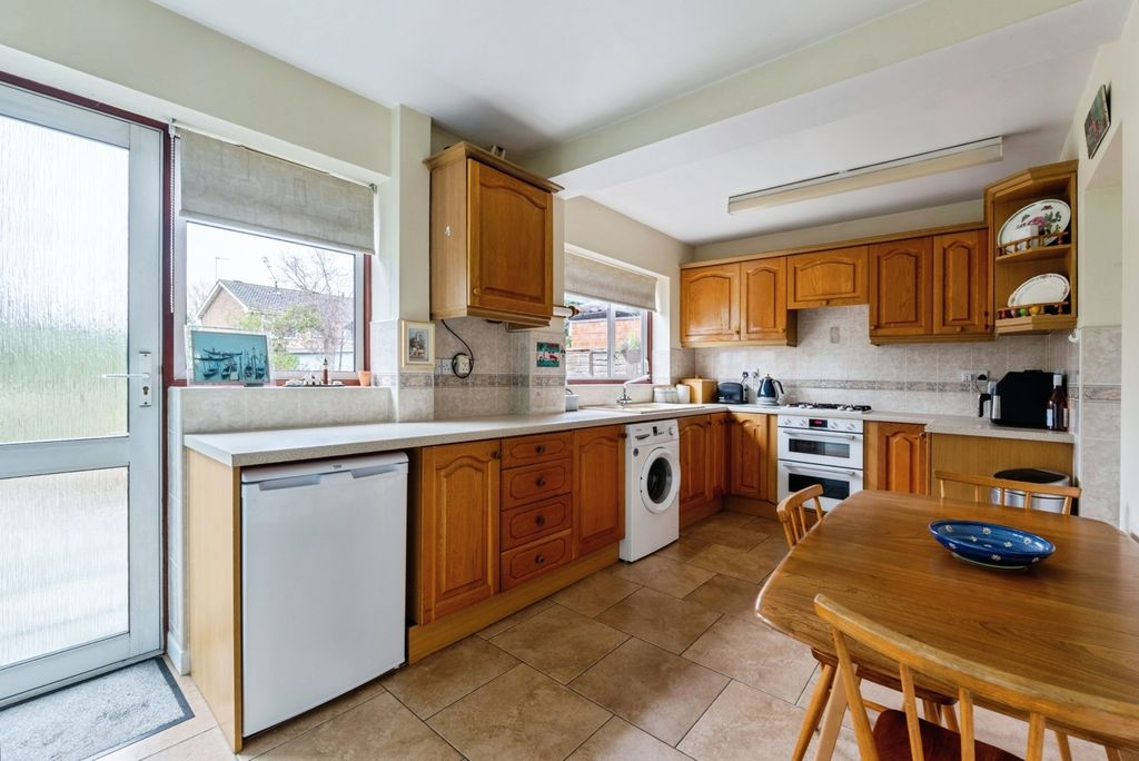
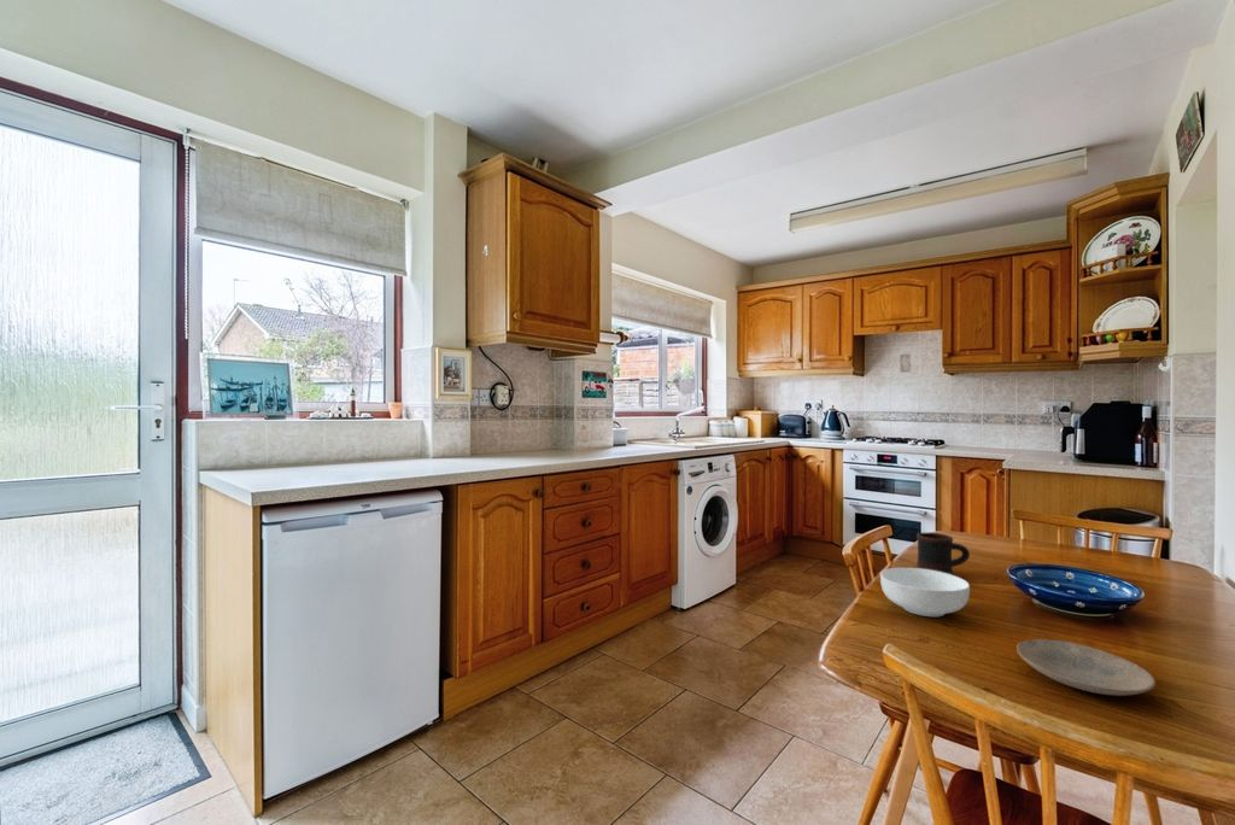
+ cereal bowl [879,567,971,618]
+ plate [1015,638,1157,697]
+ mug [915,532,971,575]
